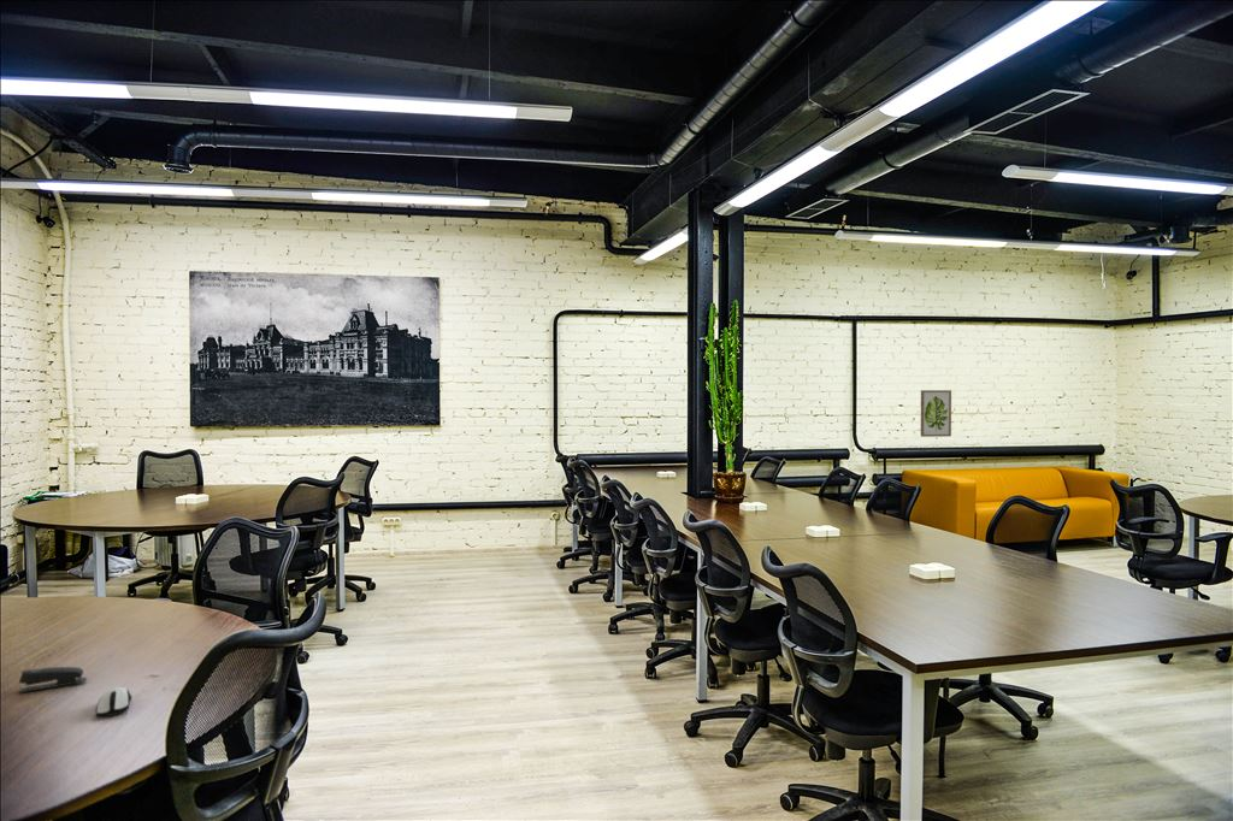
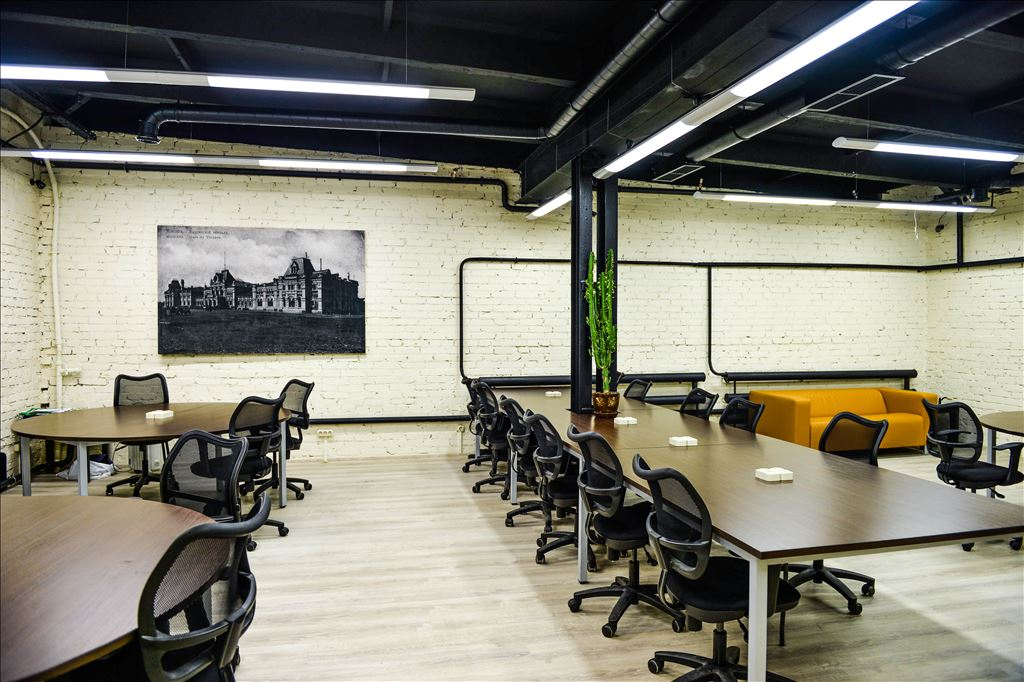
- wall art [920,389,952,438]
- stapler [18,666,88,695]
- computer mouse [95,686,134,717]
